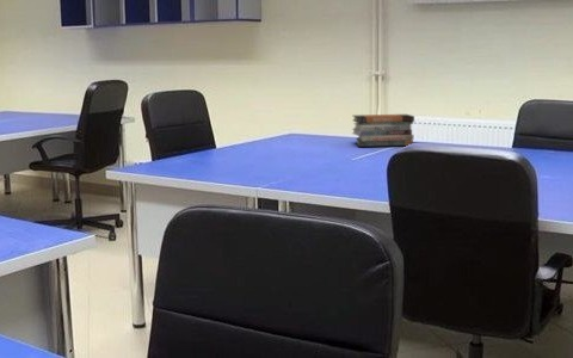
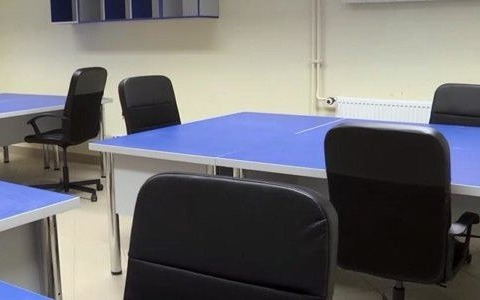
- book stack [351,113,415,148]
